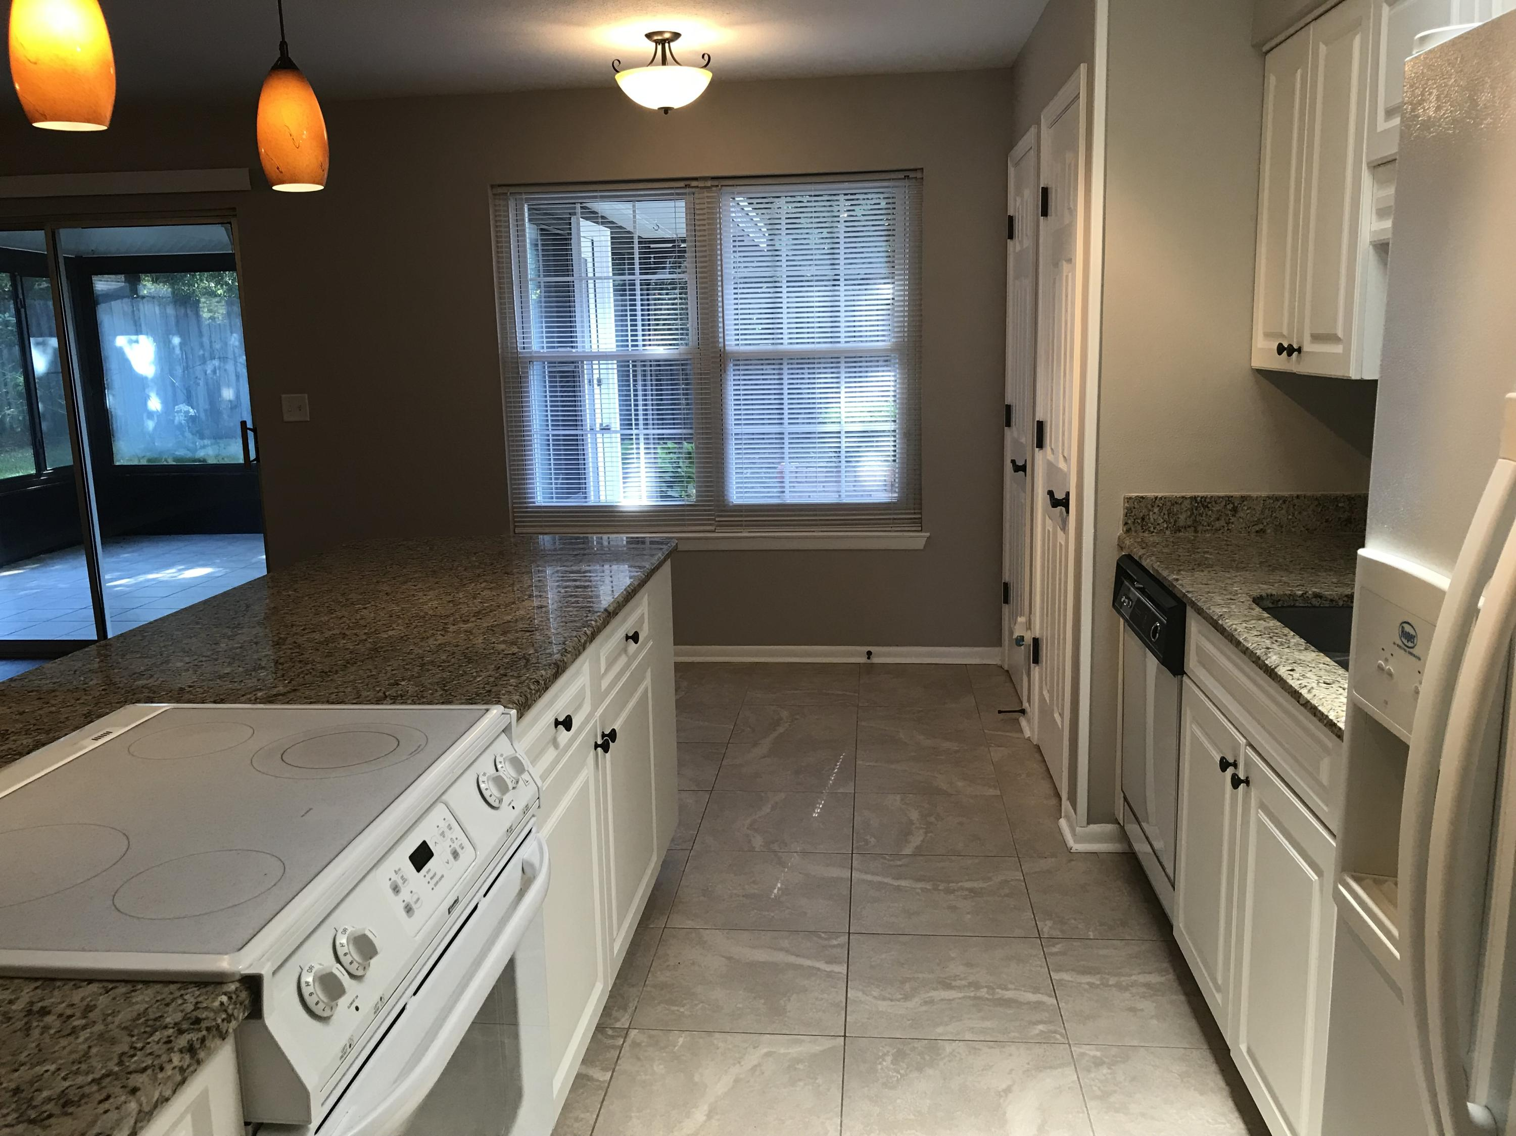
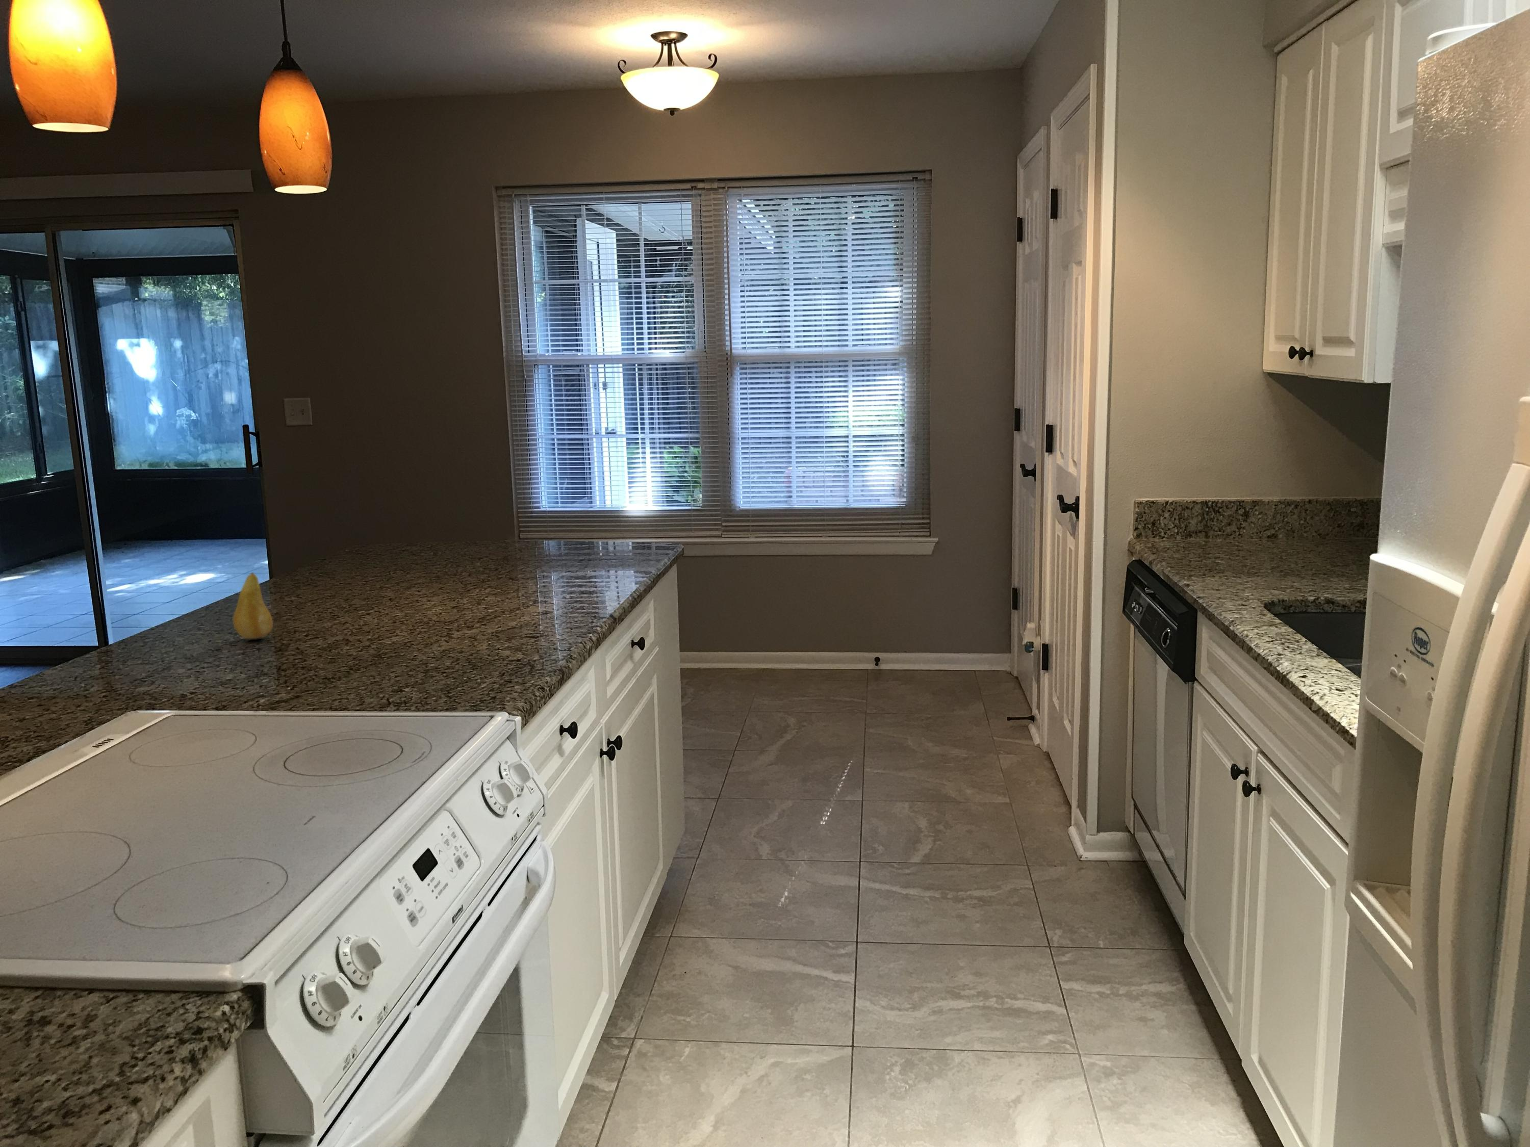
+ fruit [233,572,273,640]
